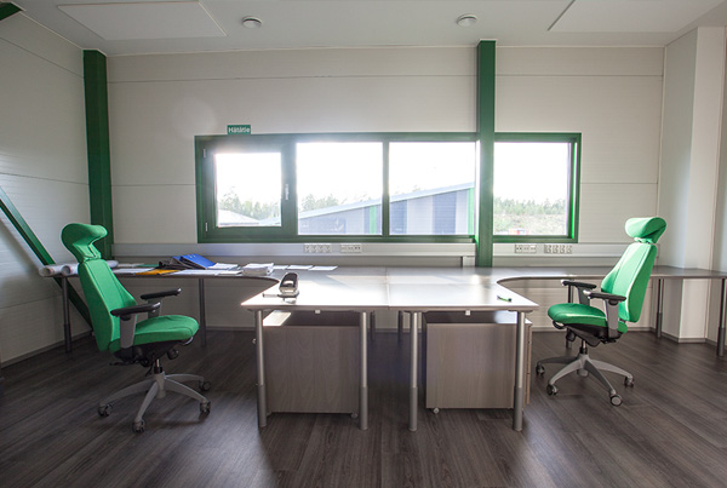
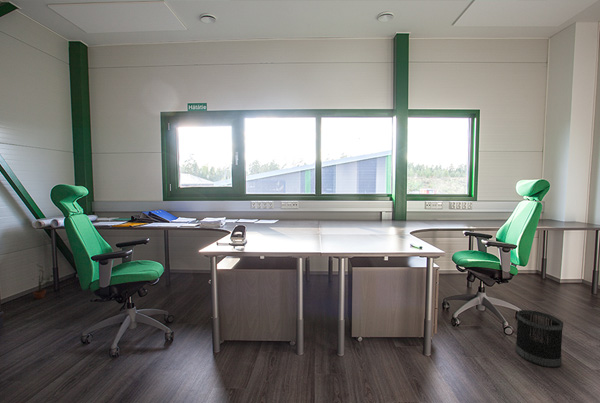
+ wastebasket [515,309,564,368]
+ potted plant [30,263,55,300]
